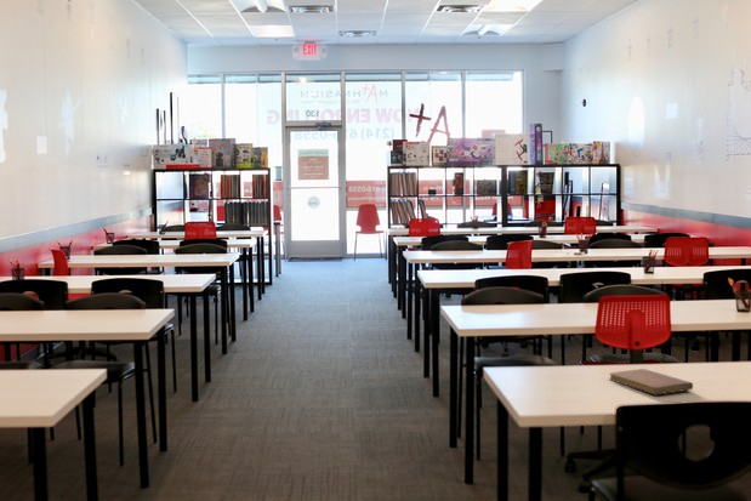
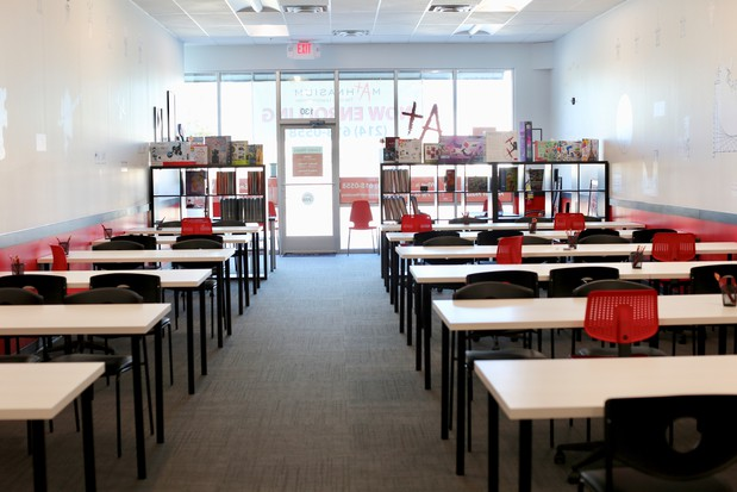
- notebook [608,368,694,397]
